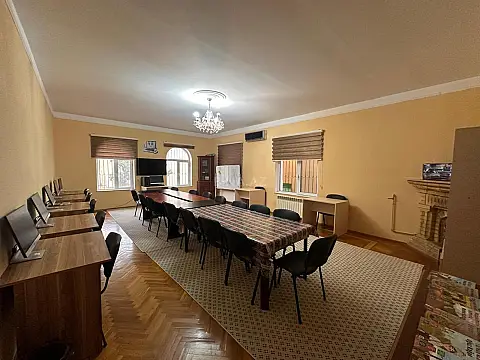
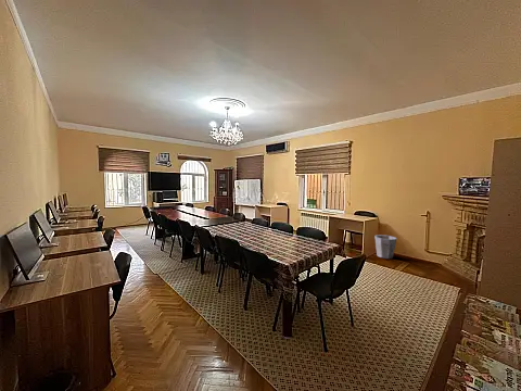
+ waste bin [373,234,397,260]
